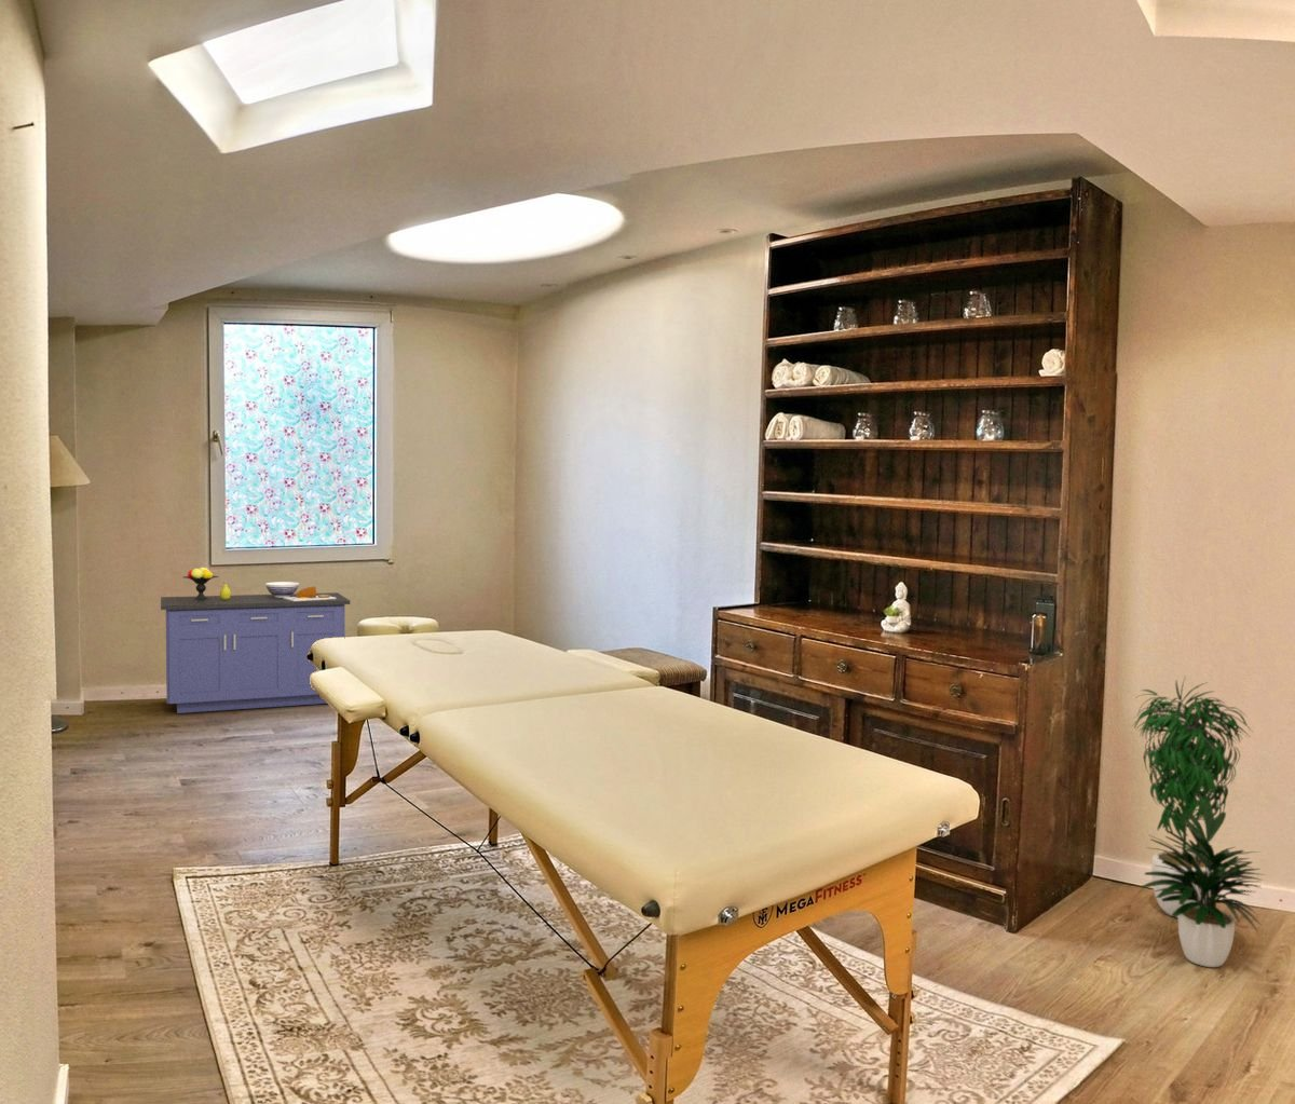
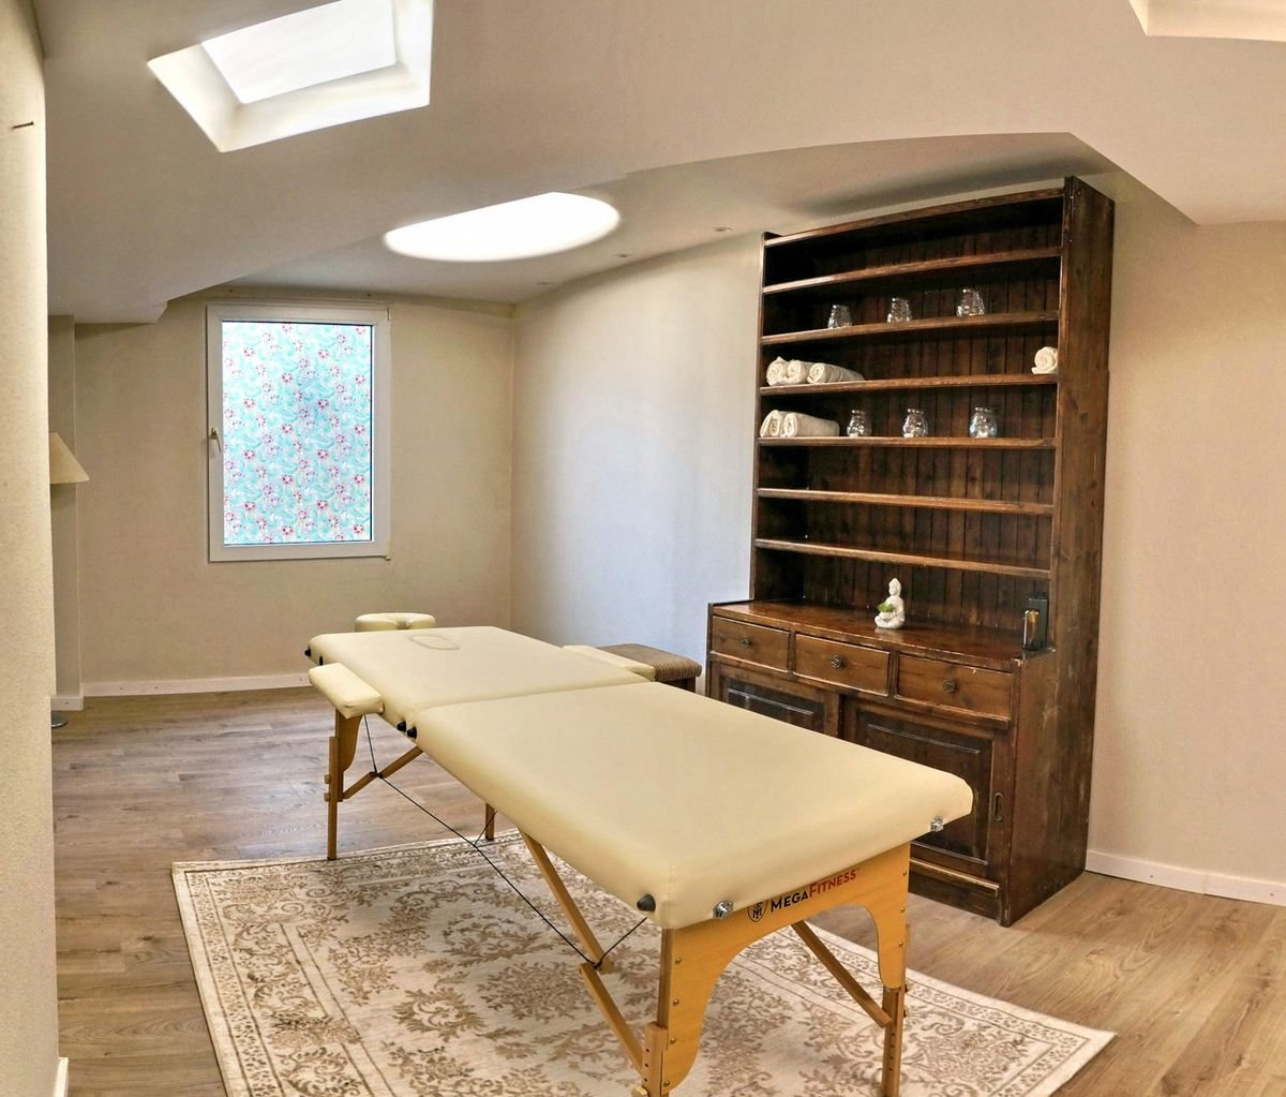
- storage cabinet [160,566,351,714]
- potted plant [1130,674,1265,968]
